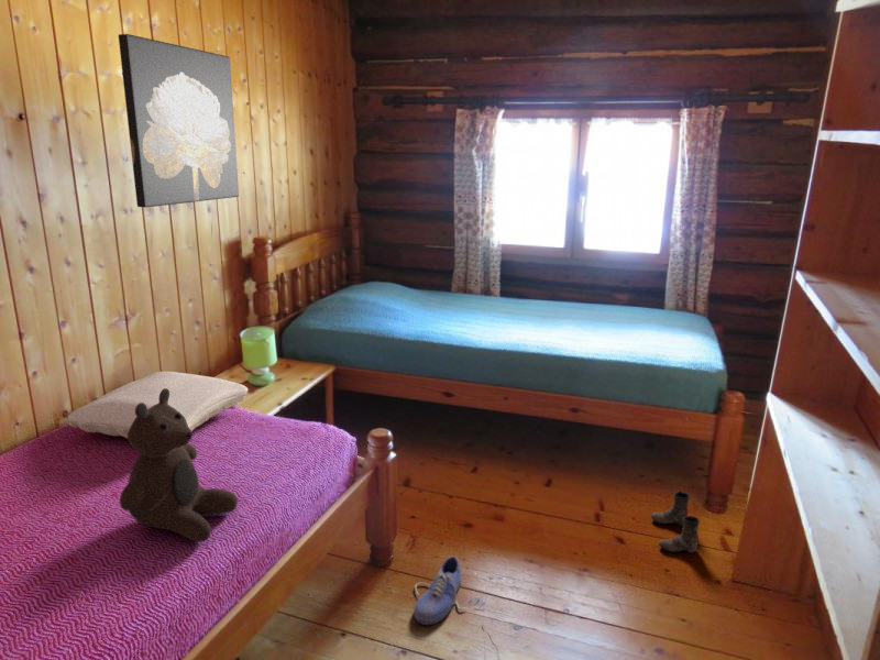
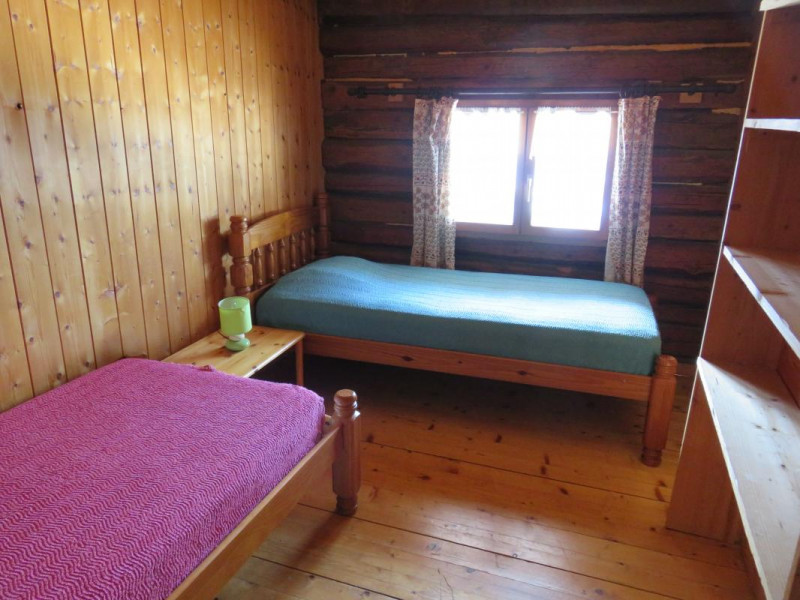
- shoe [413,556,468,626]
- pillow [64,371,249,439]
- boots [650,490,701,553]
- wall art [118,33,240,209]
- teddy bear [119,388,239,543]
